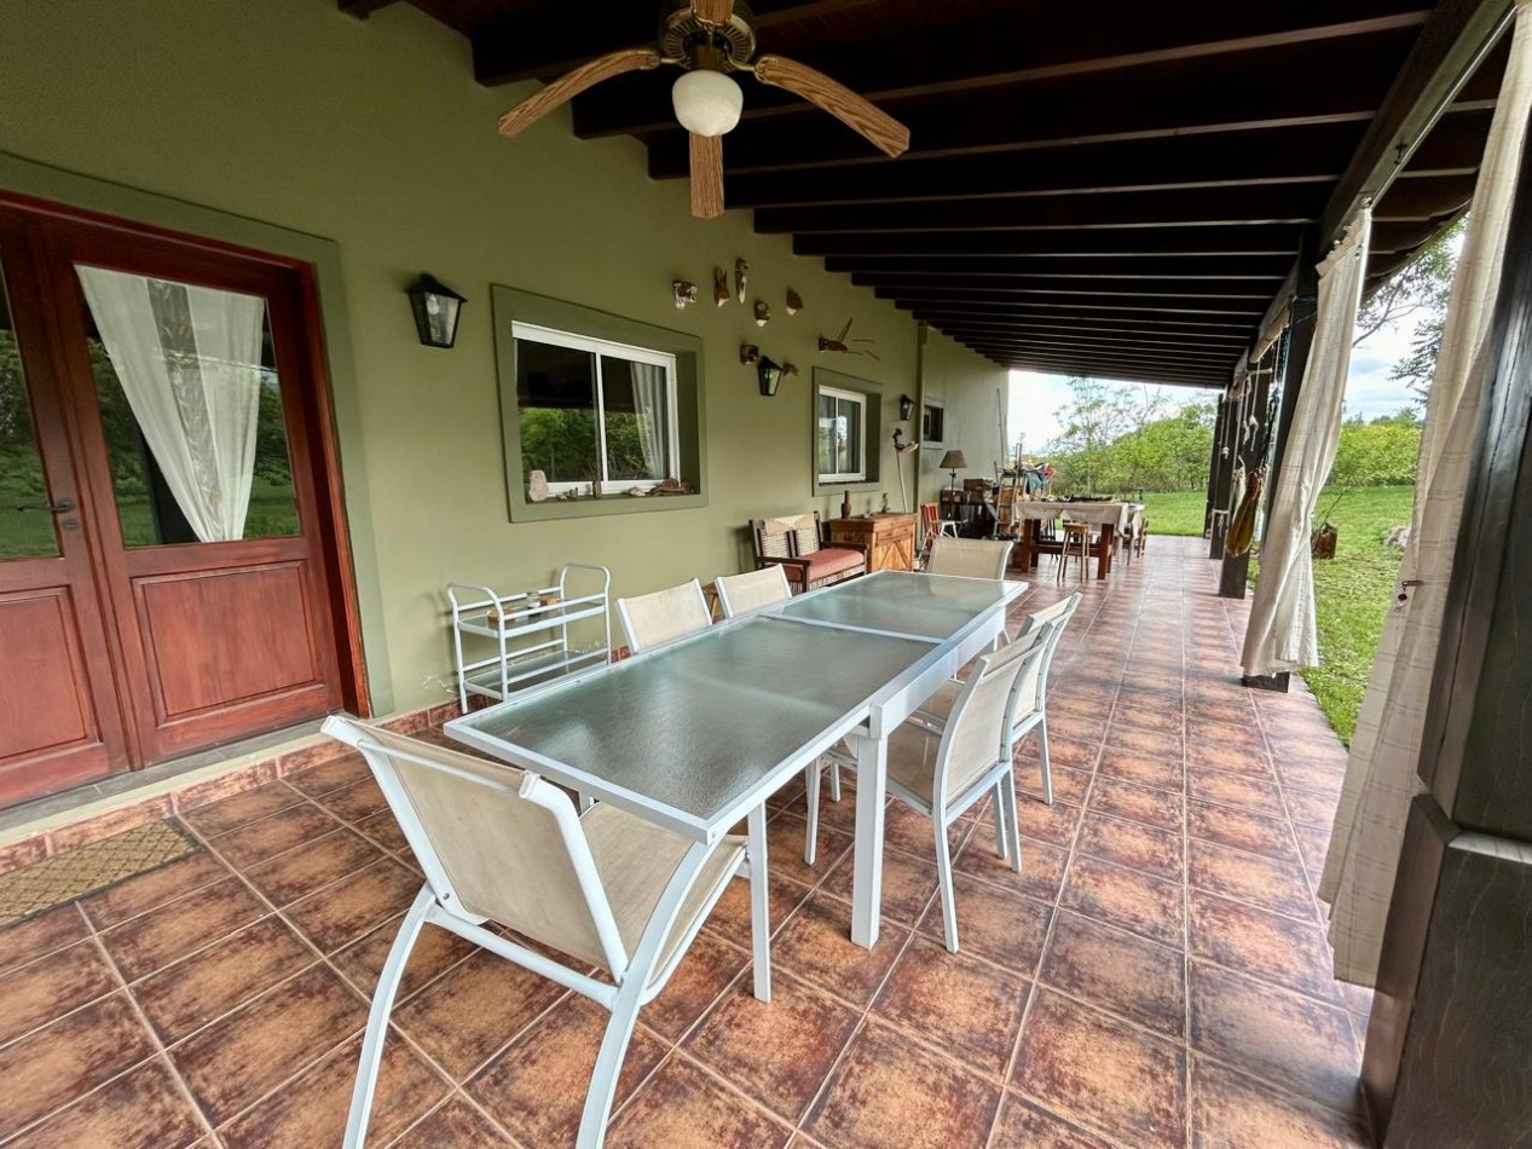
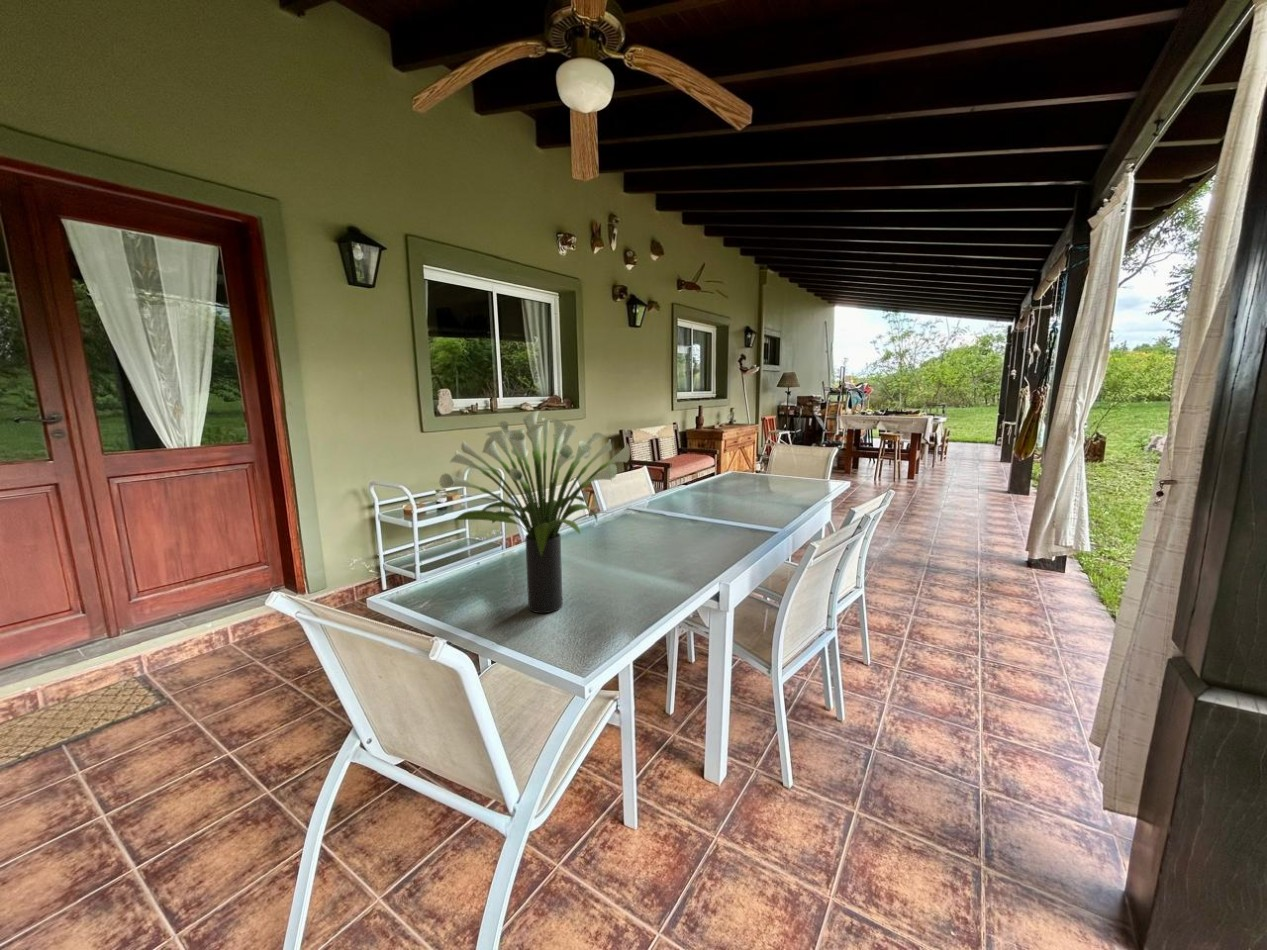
+ potted plant [438,410,631,614]
